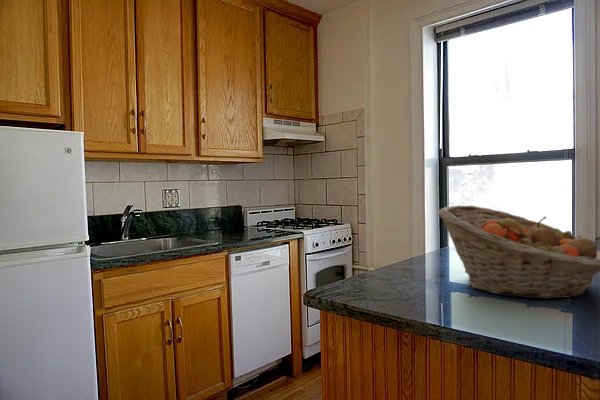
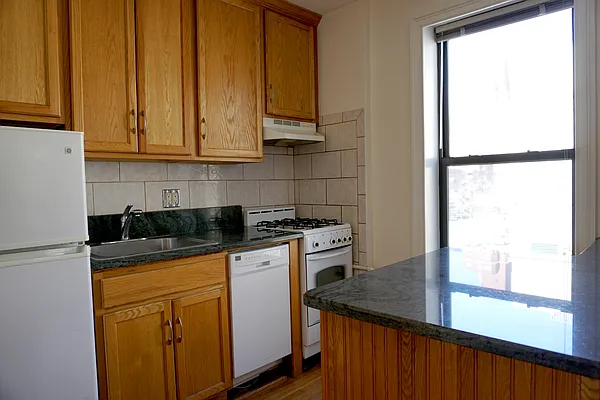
- fruit basket [437,204,600,300]
